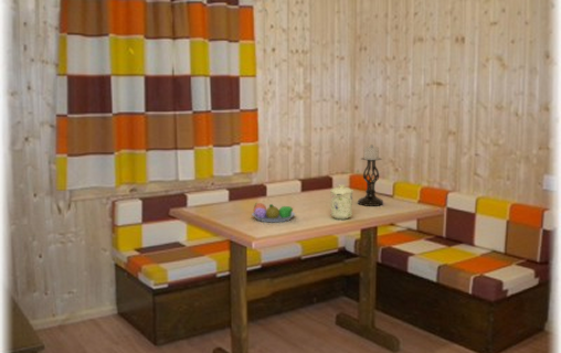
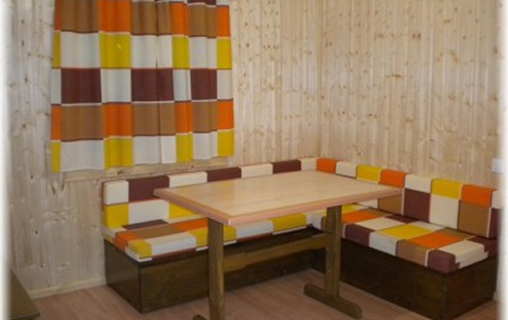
- candle holder [357,143,384,207]
- mug [329,183,354,221]
- fruit bowl [251,202,296,223]
